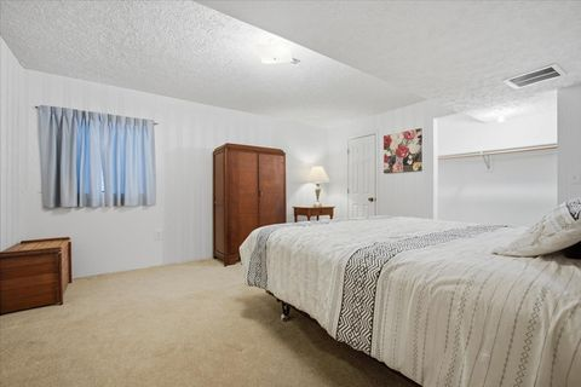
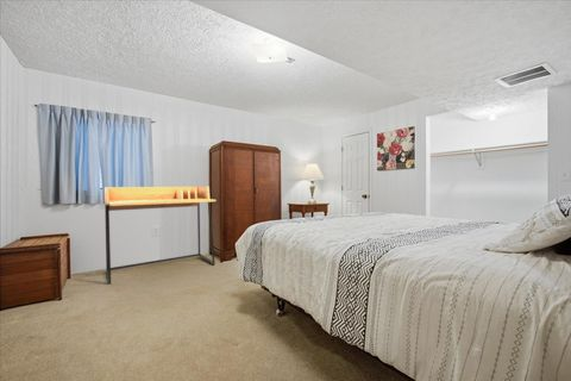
+ desk [103,186,218,286]
